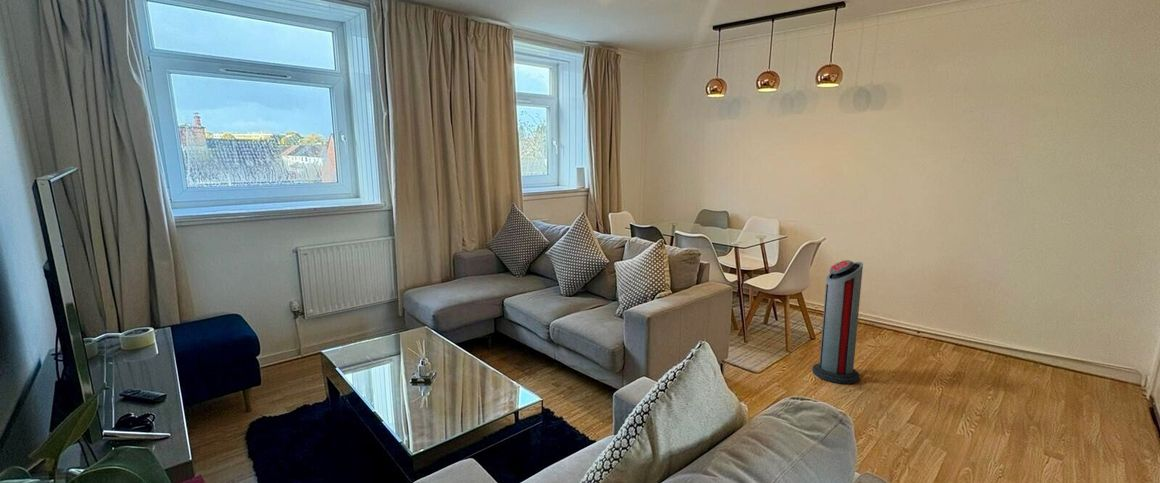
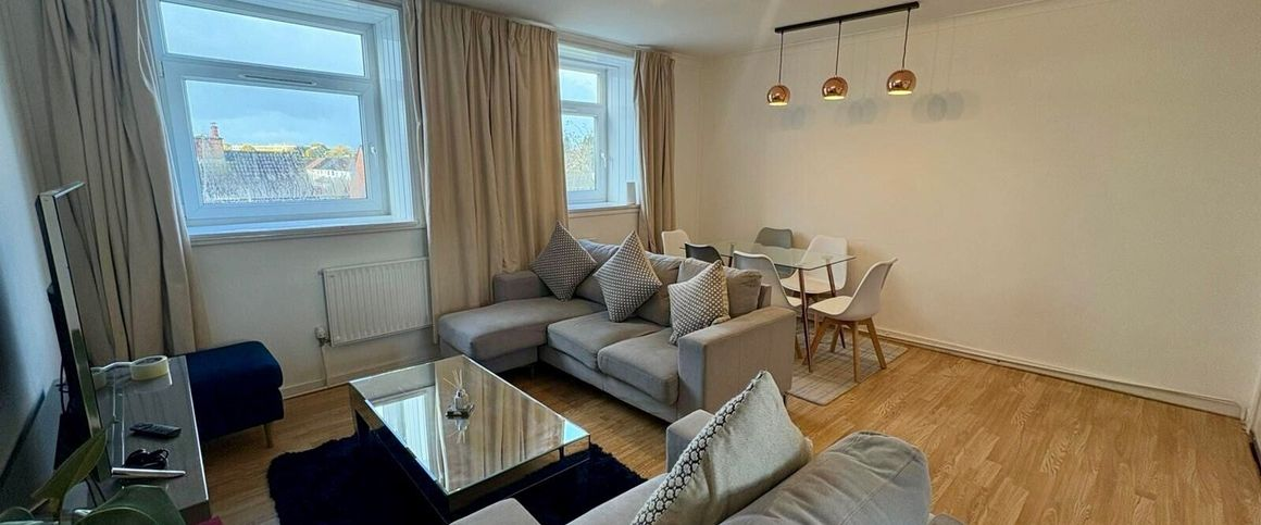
- air purifier [811,259,864,385]
